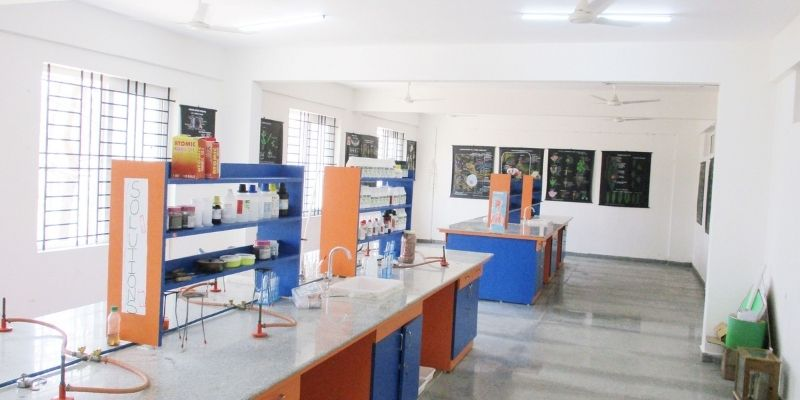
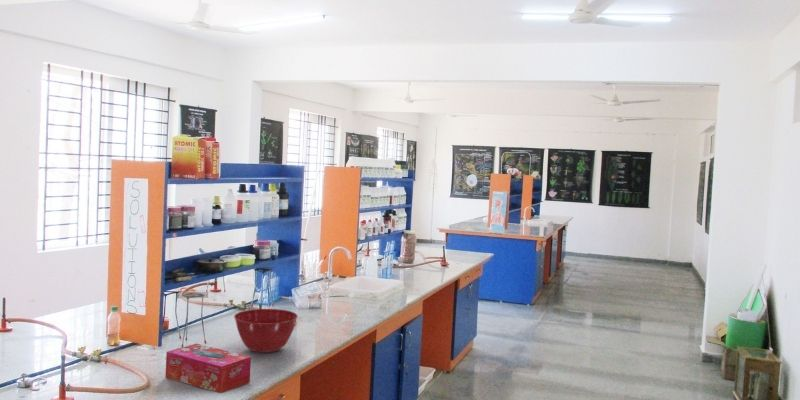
+ tissue box [164,343,252,394]
+ mixing bowl [233,308,299,354]
